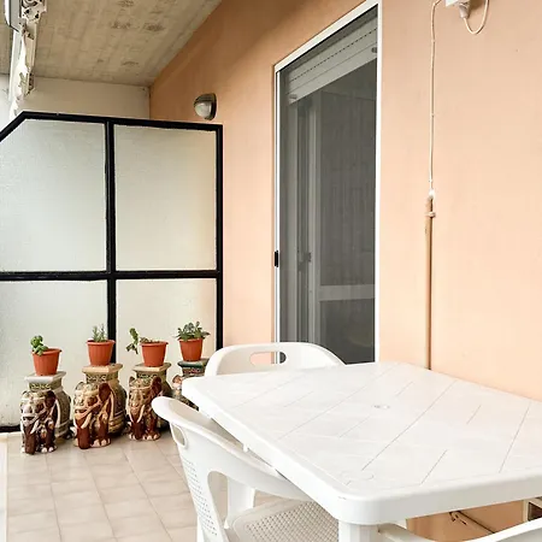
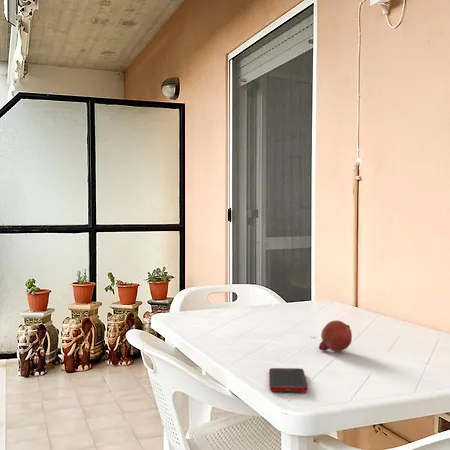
+ cell phone [268,367,309,393]
+ fruit [318,319,353,352]
